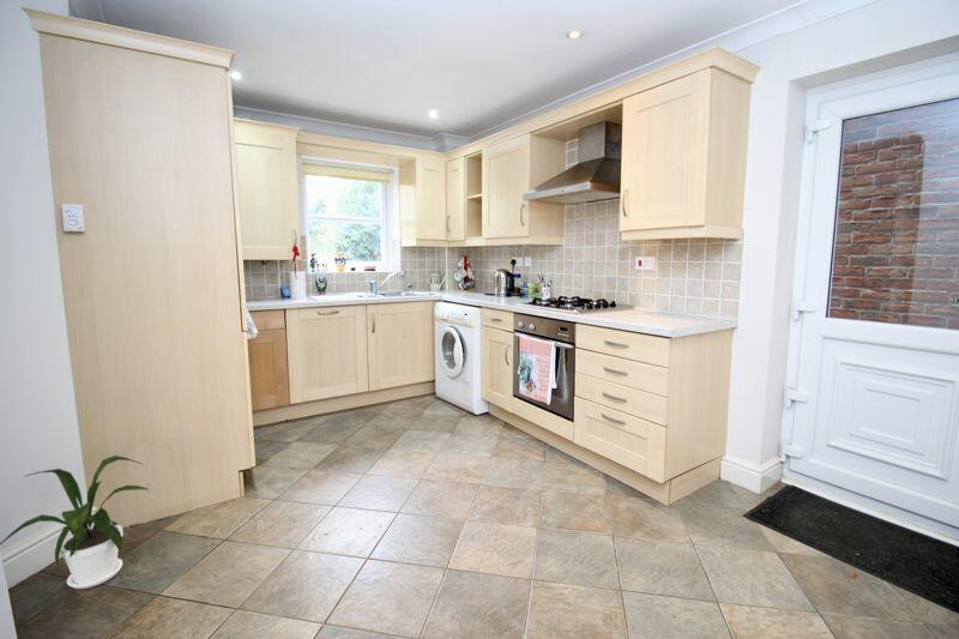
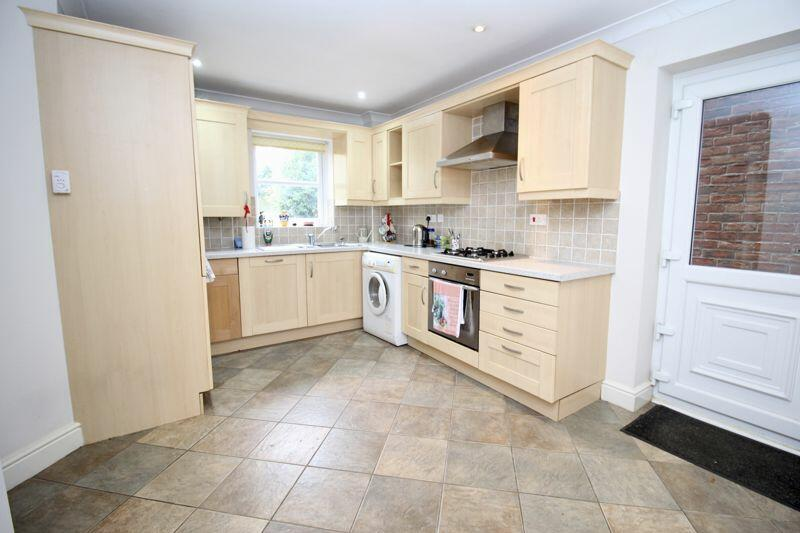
- house plant [0,454,151,590]
